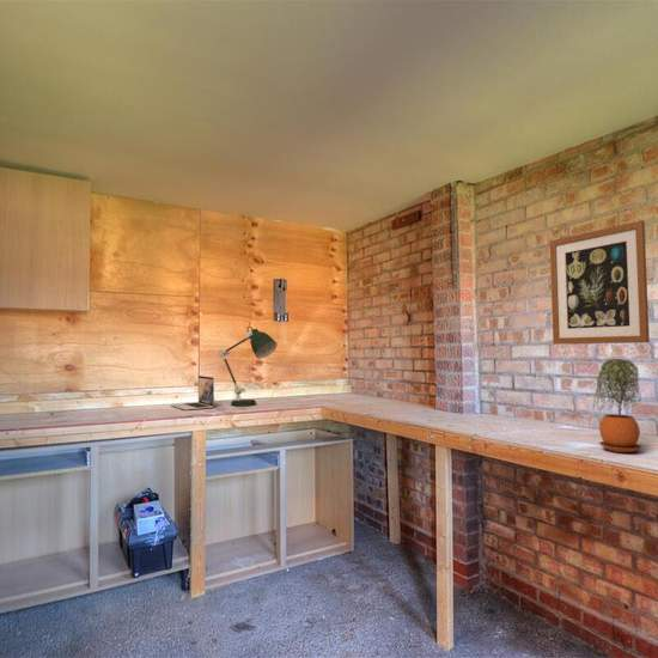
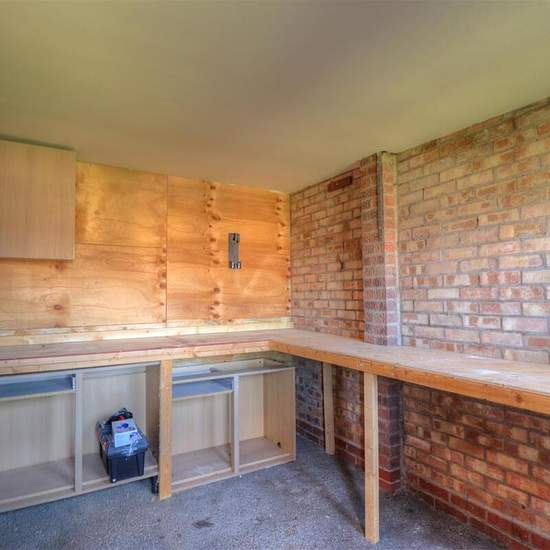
- potted plant [592,358,642,453]
- desk lamp [218,325,278,407]
- wall art [549,219,651,345]
- laptop [170,374,215,412]
